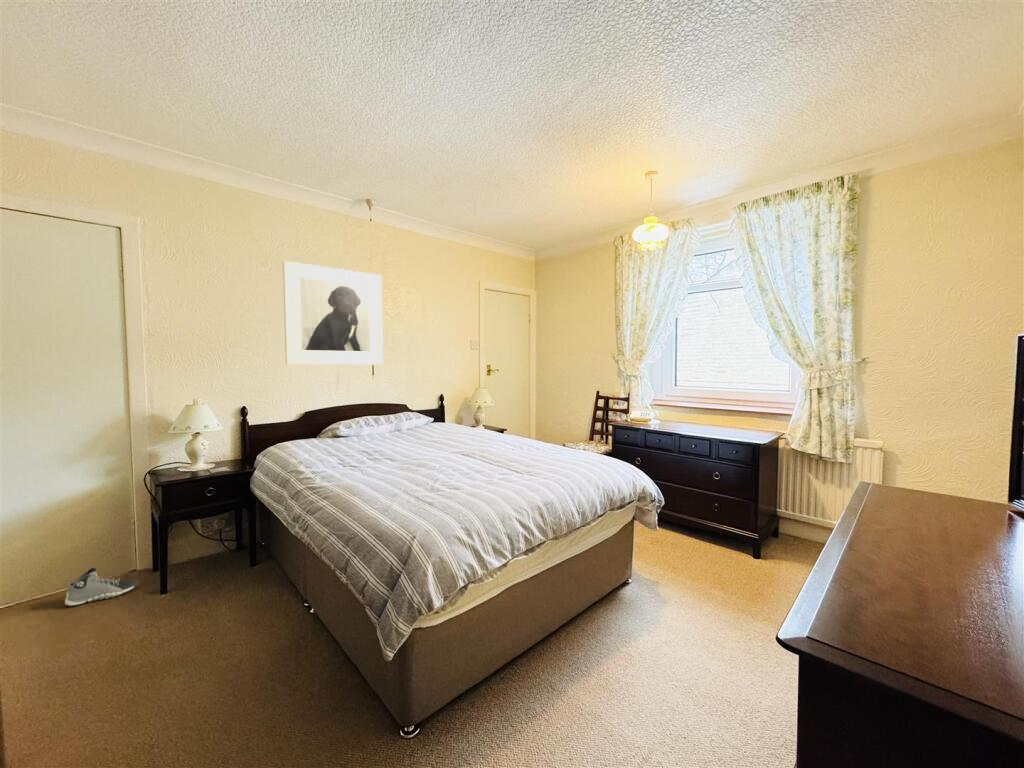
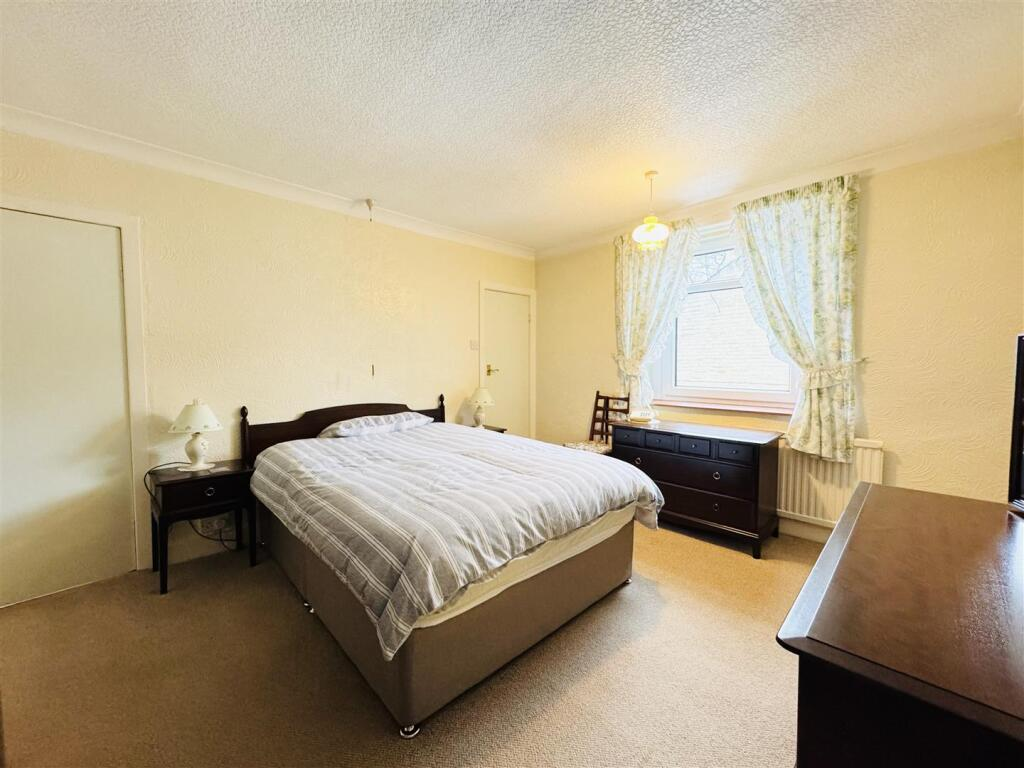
- sneaker [64,567,140,607]
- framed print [282,260,384,366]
